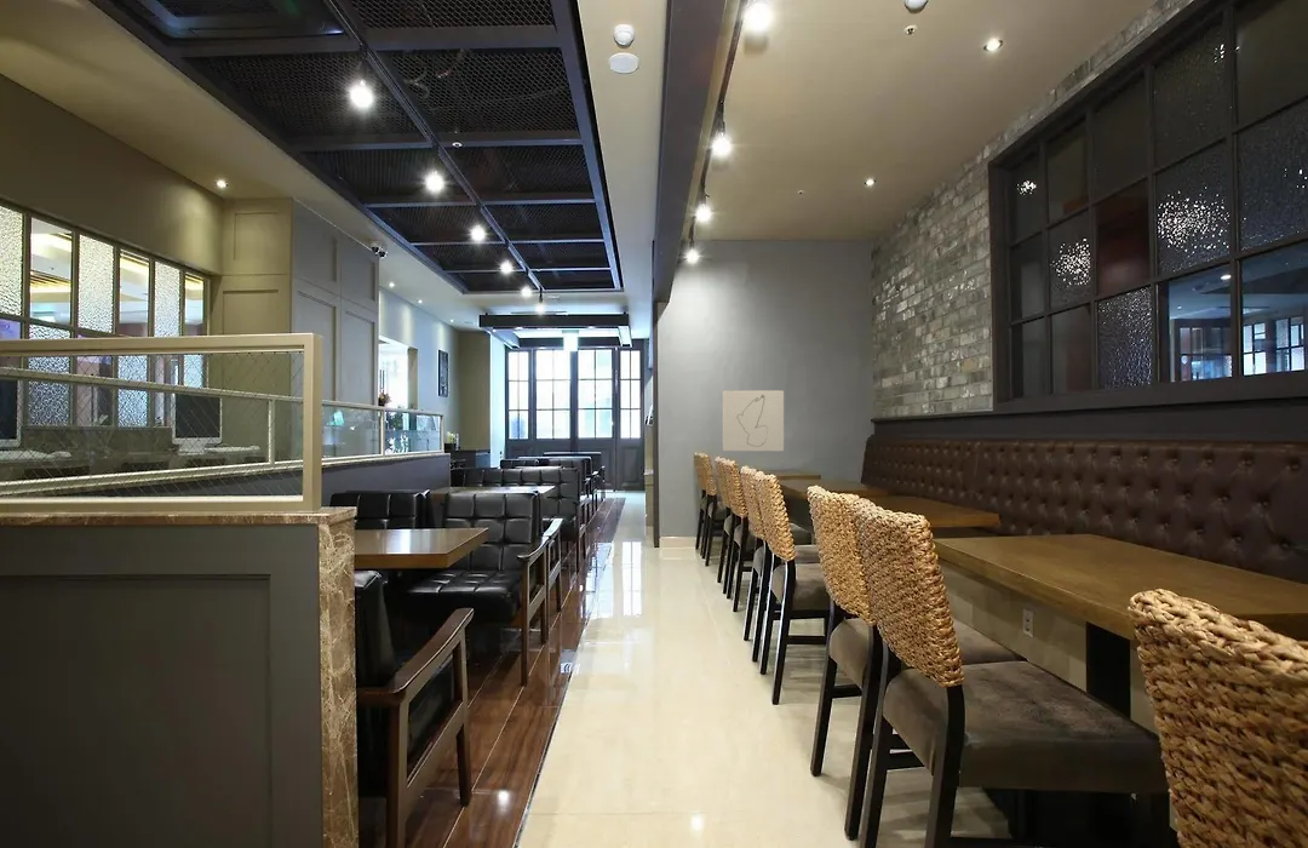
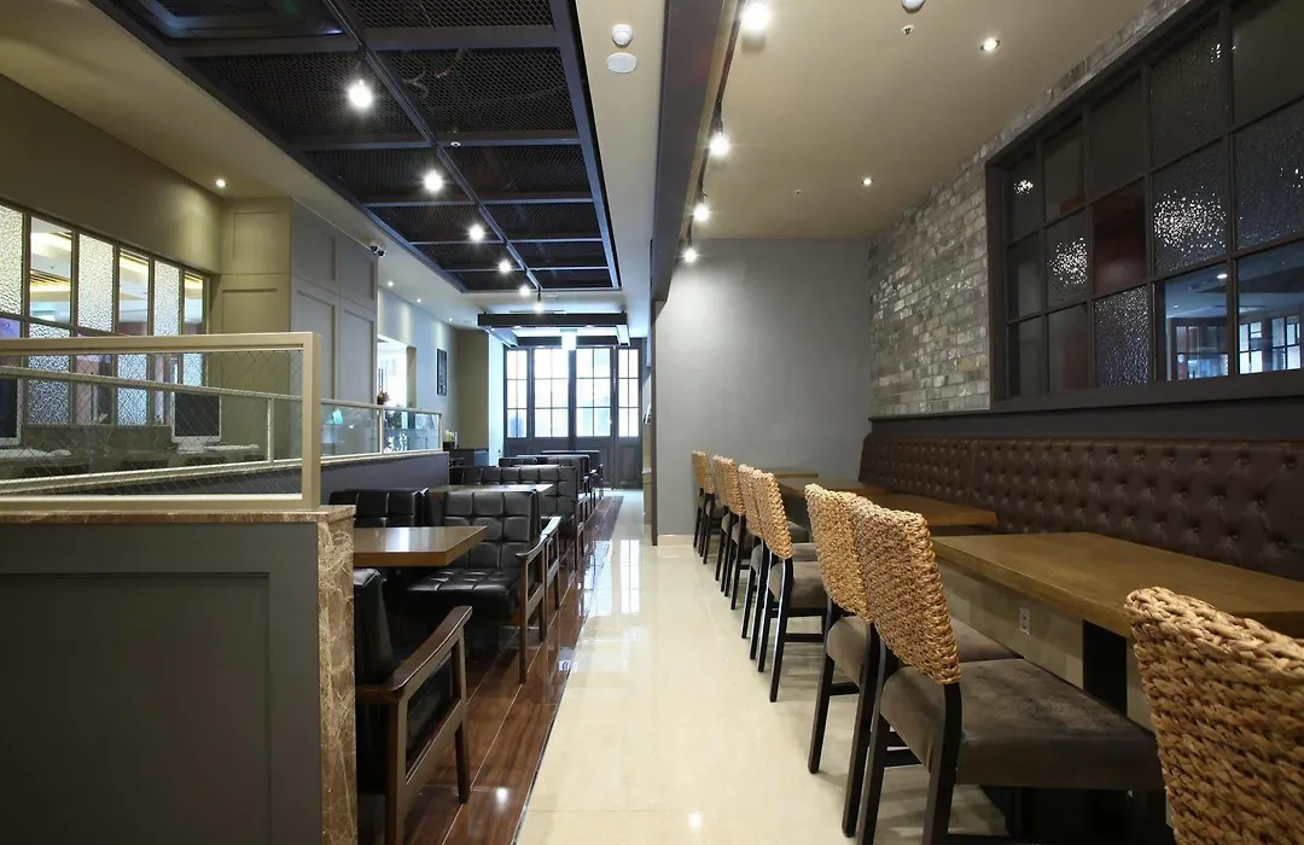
- wall art [722,389,785,452]
